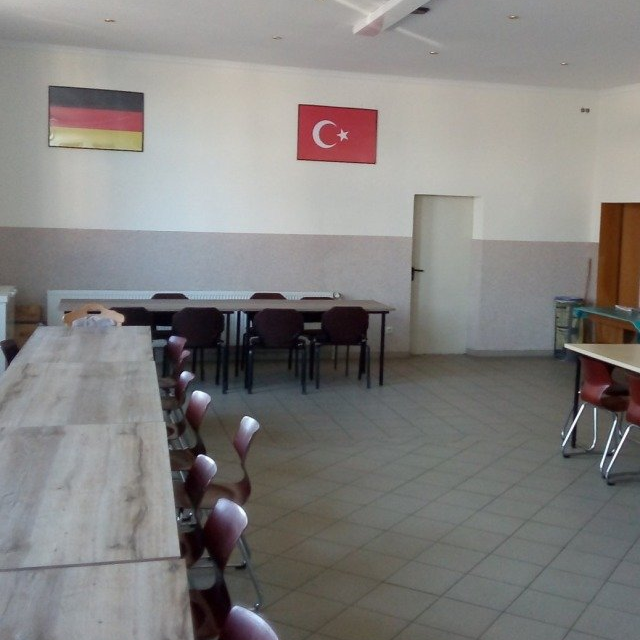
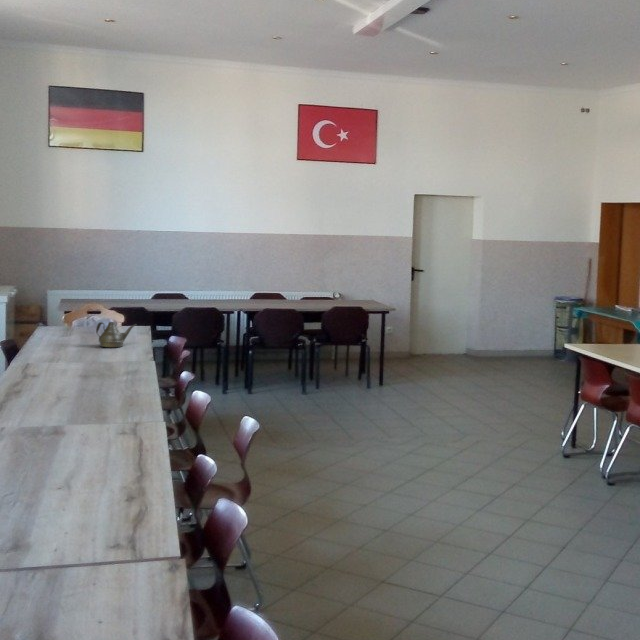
+ teapot [95,321,138,348]
